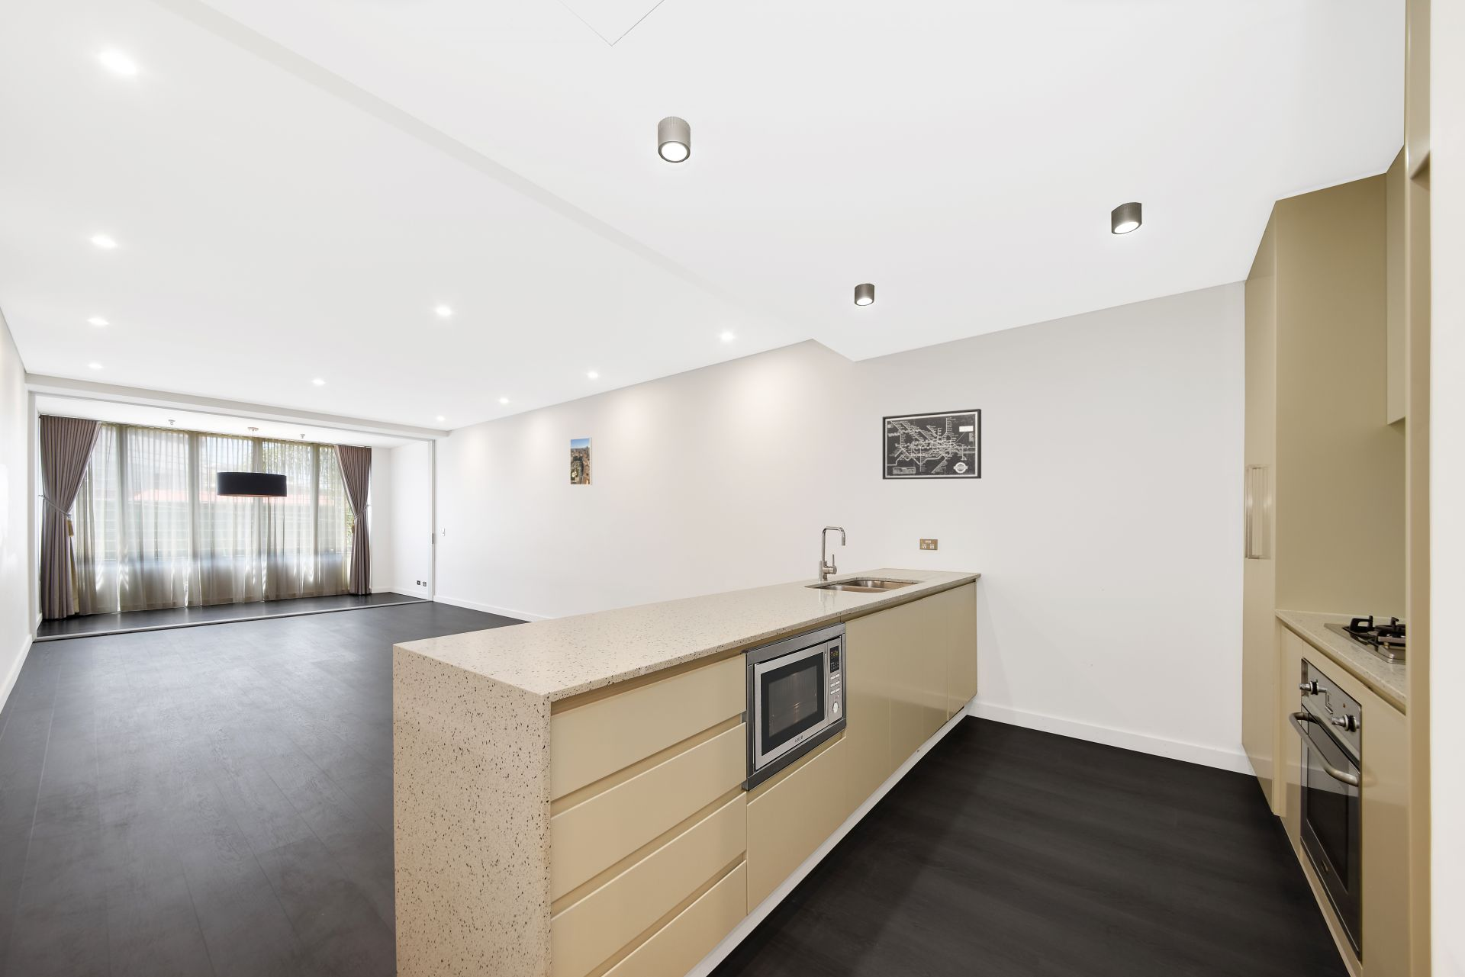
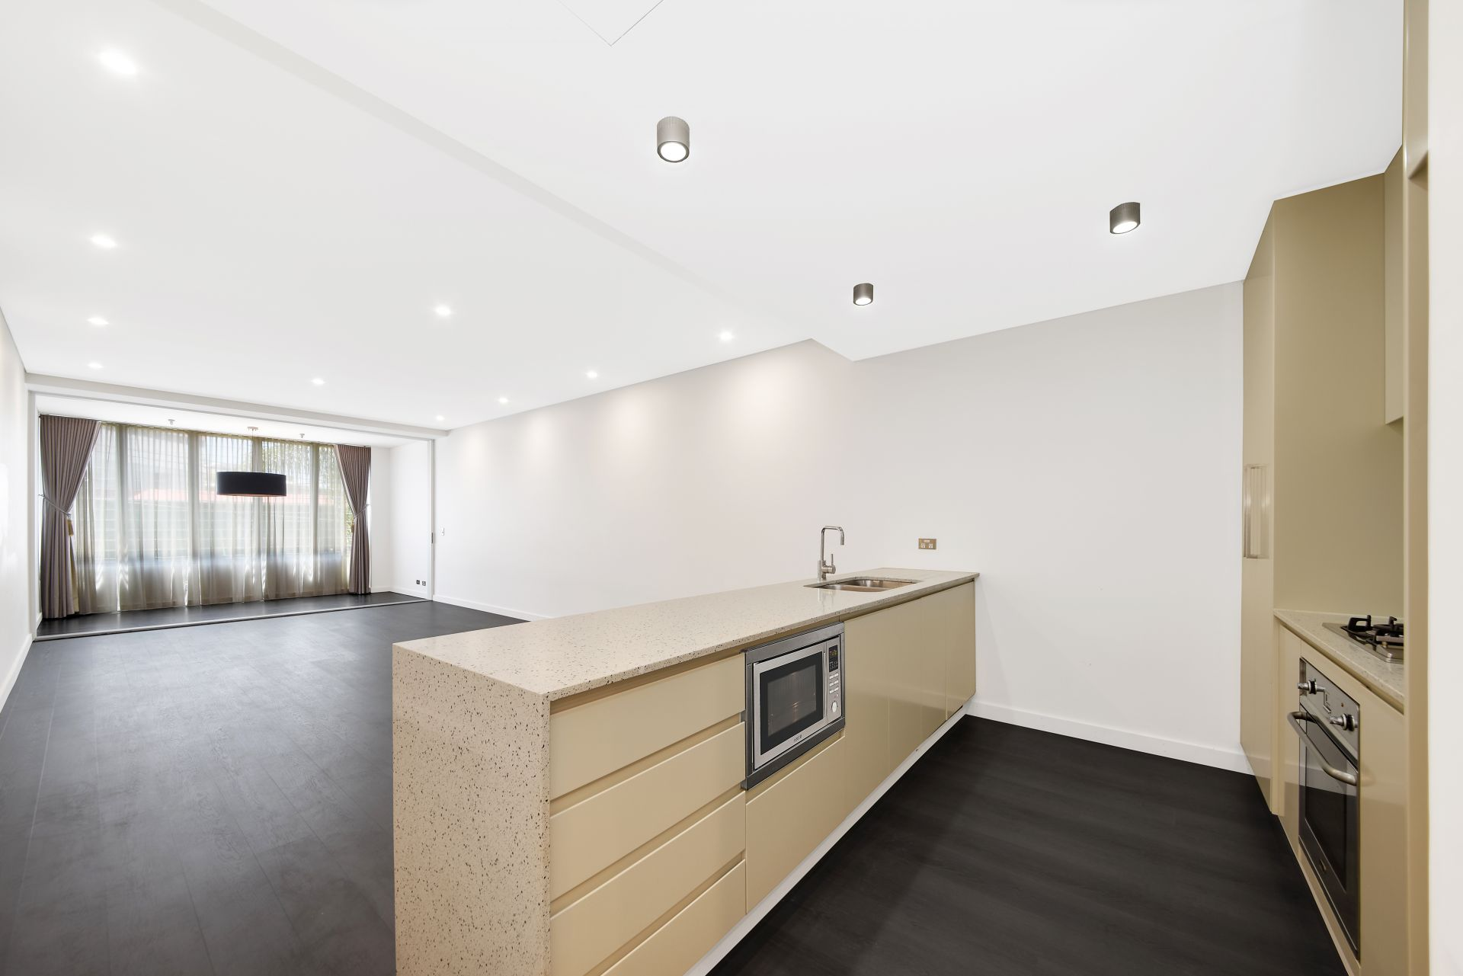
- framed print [569,437,592,486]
- wall art [882,408,982,481]
